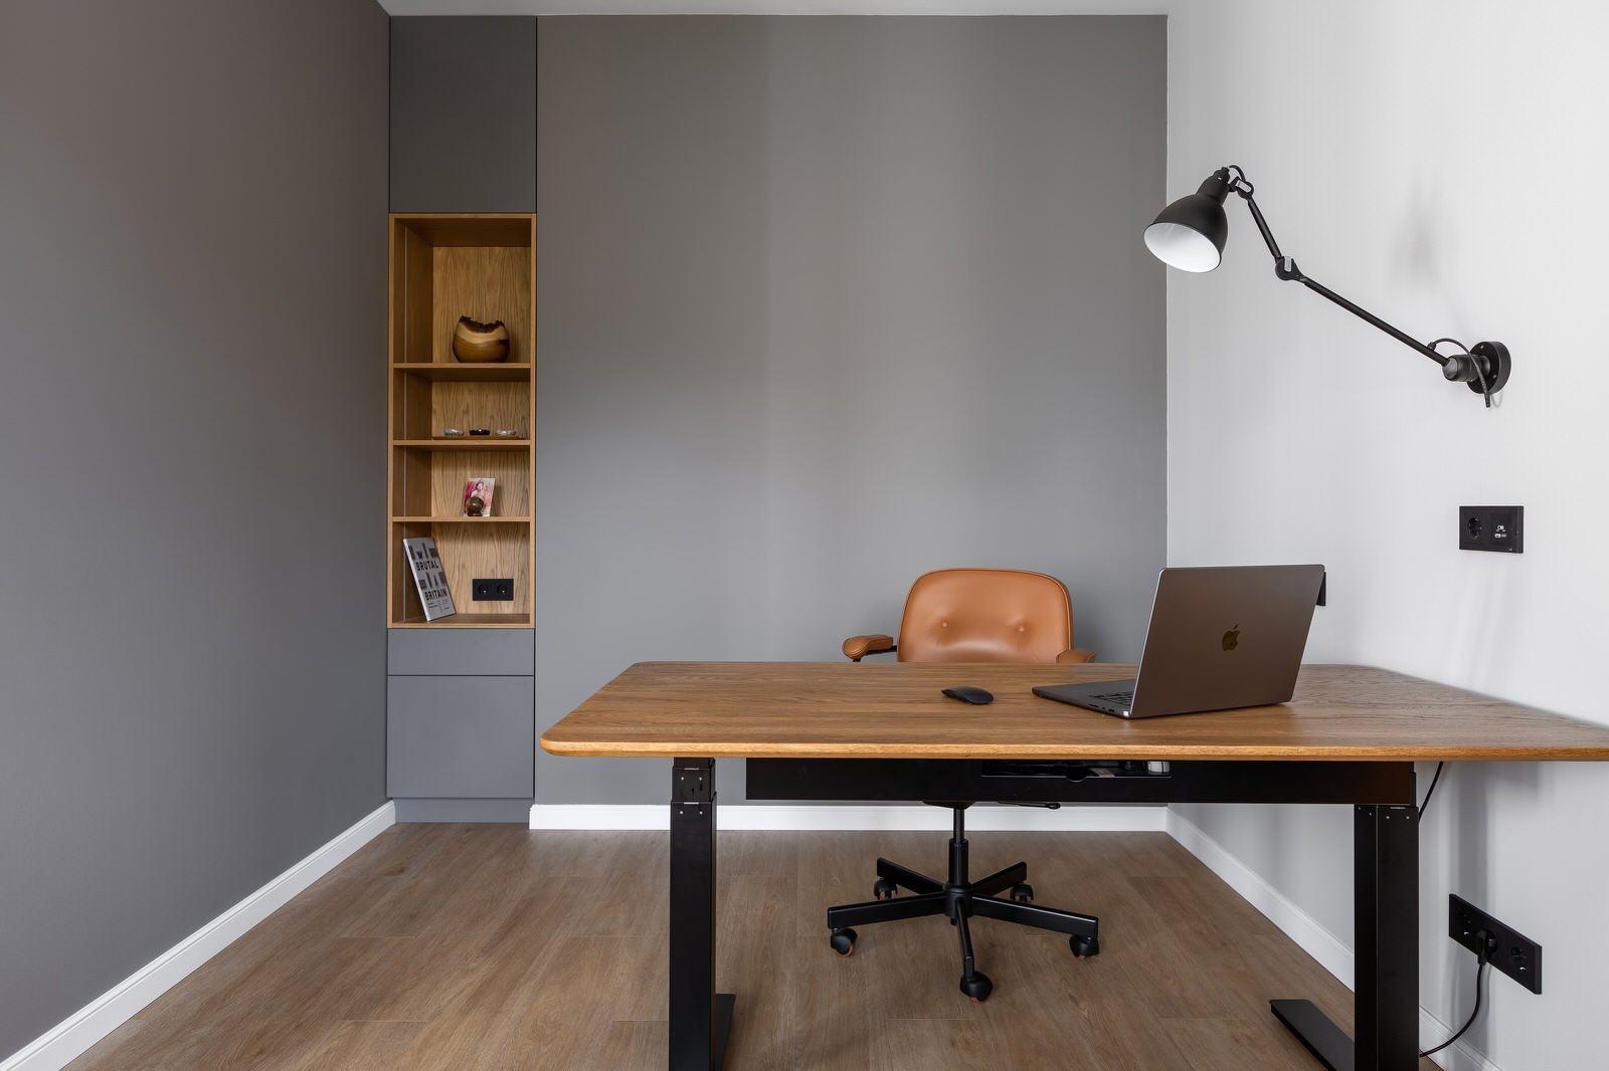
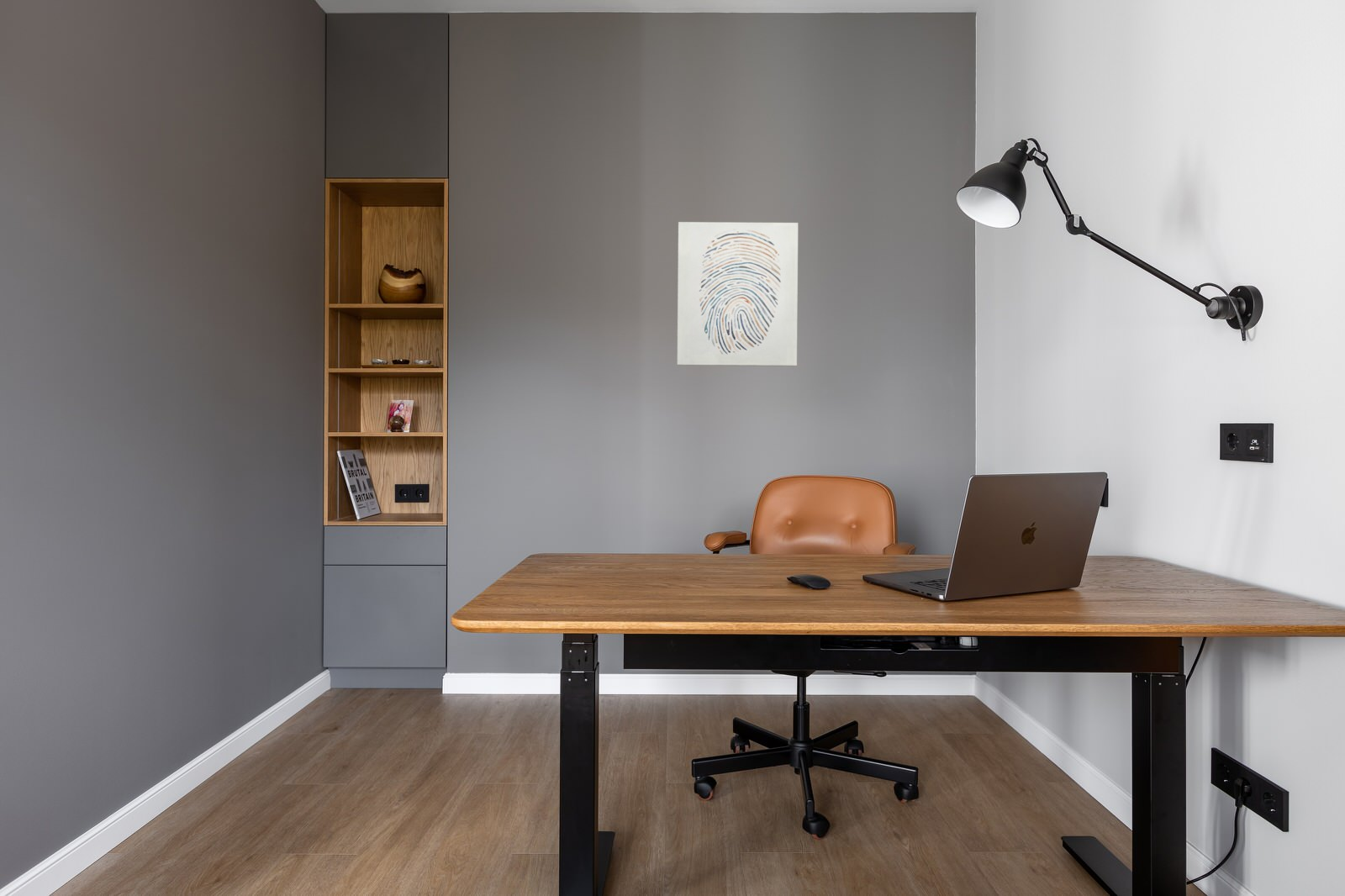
+ wall art [677,221,799,367]
